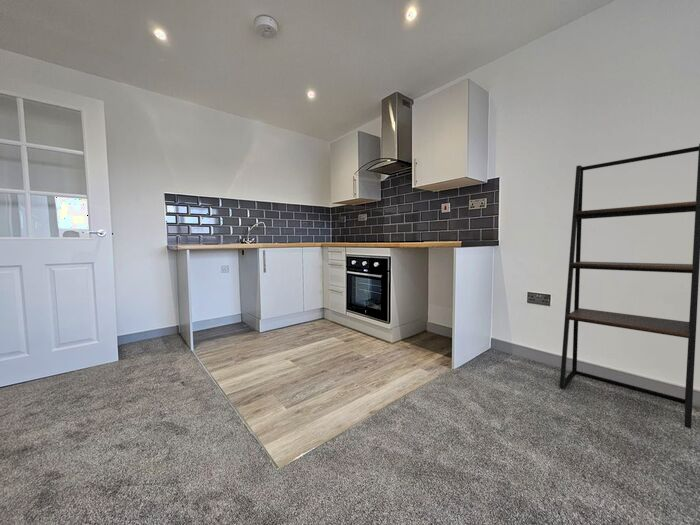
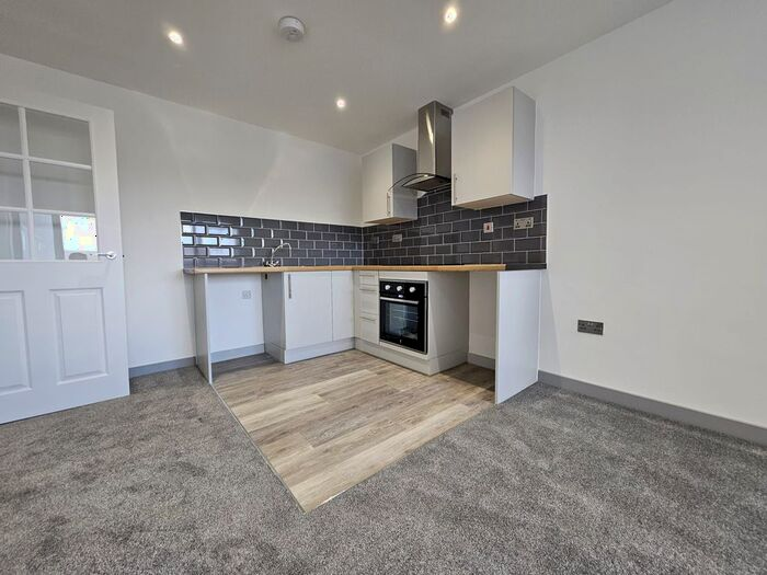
- shelving unit [559,143,700,430]
